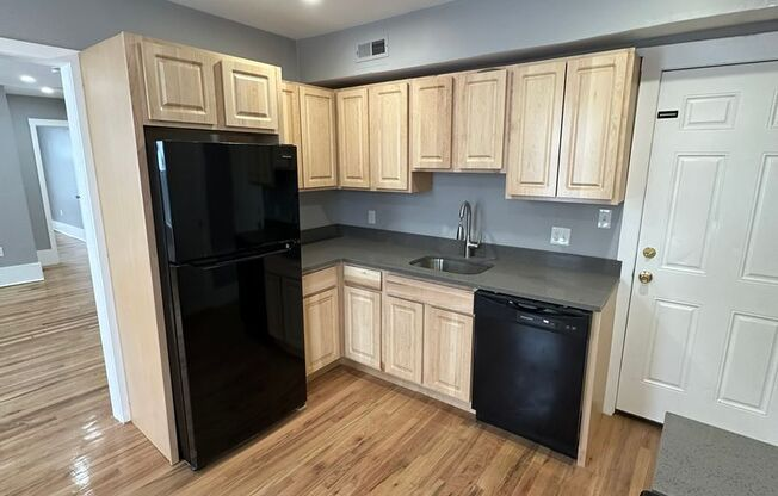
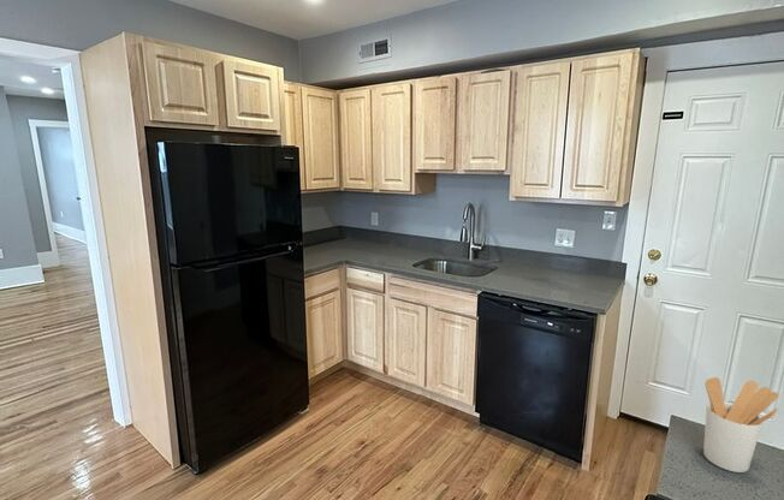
+ utensil holder [702,376,780,474]
